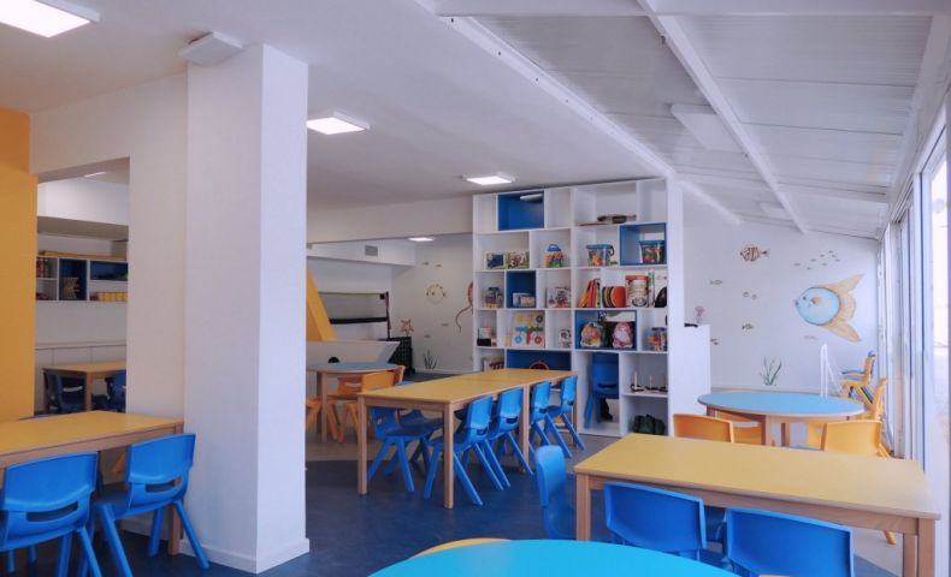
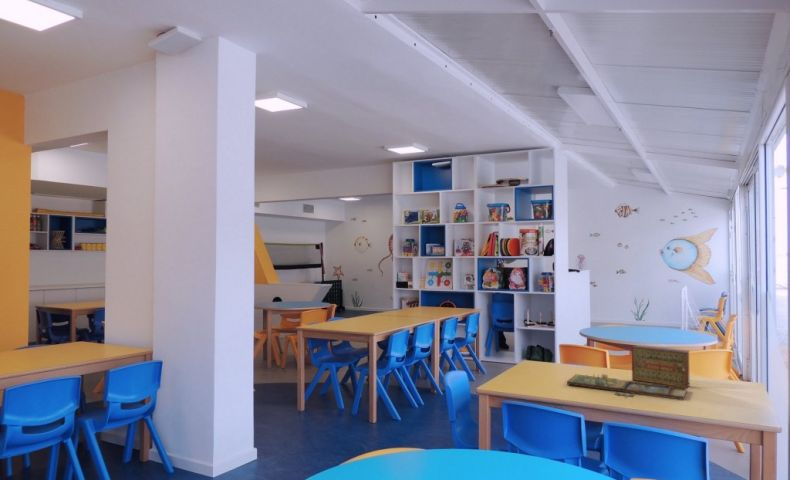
+ board game [566,344,690,401]
